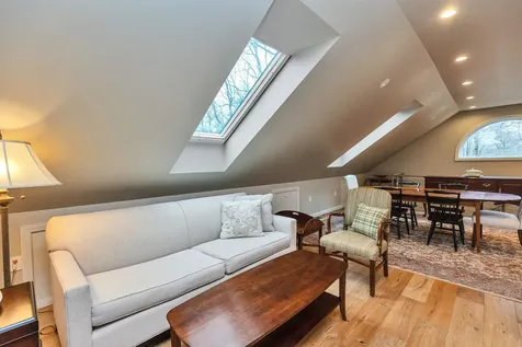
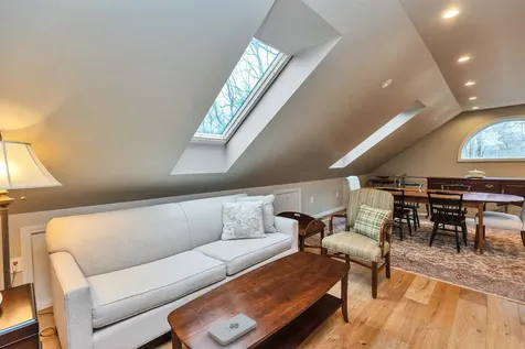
+ notepad [206,313,258,347]
